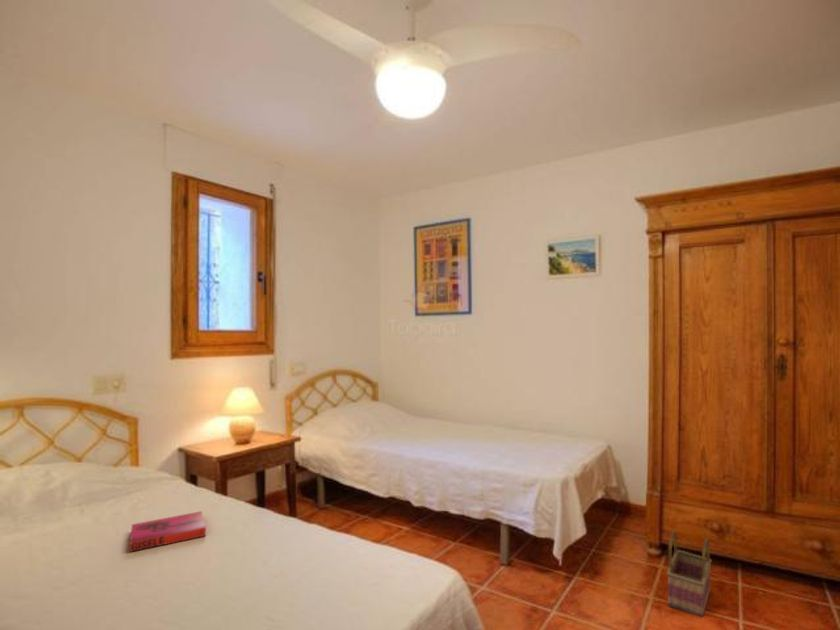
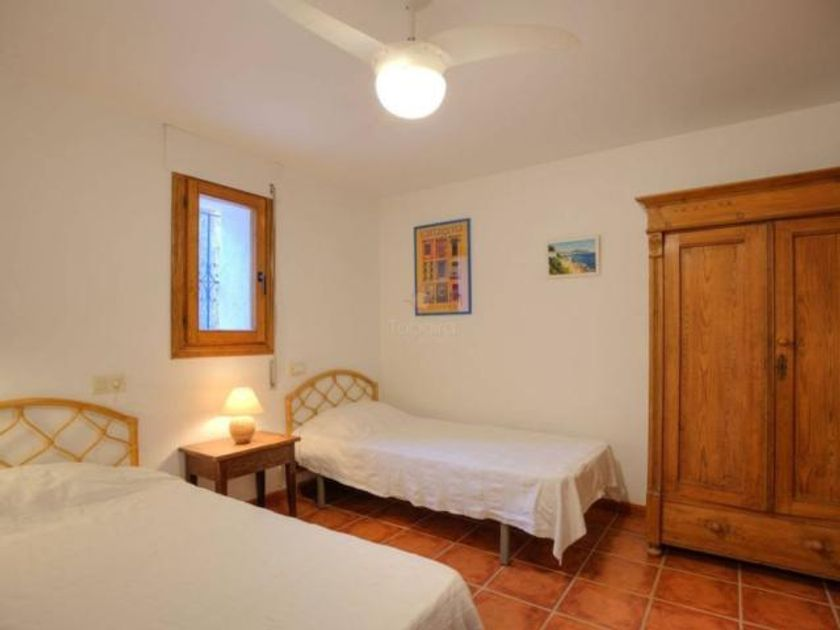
- hardback book [129,510,207,553]
- basket [666,529,712,618]
